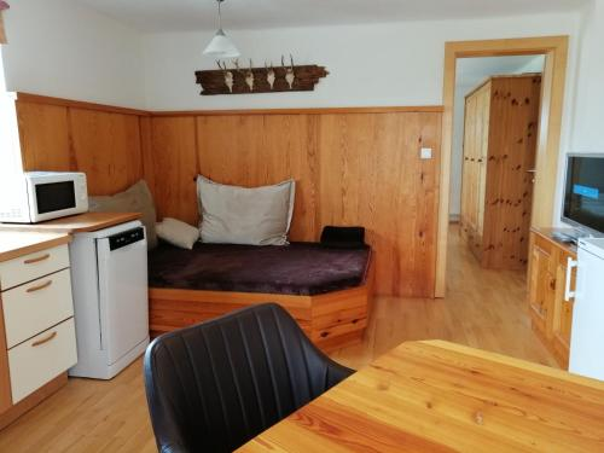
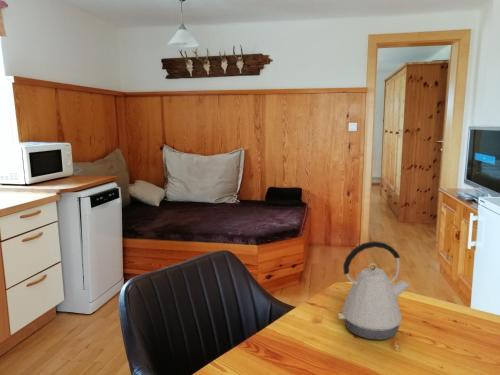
+ kettle [336,240,411,340]
